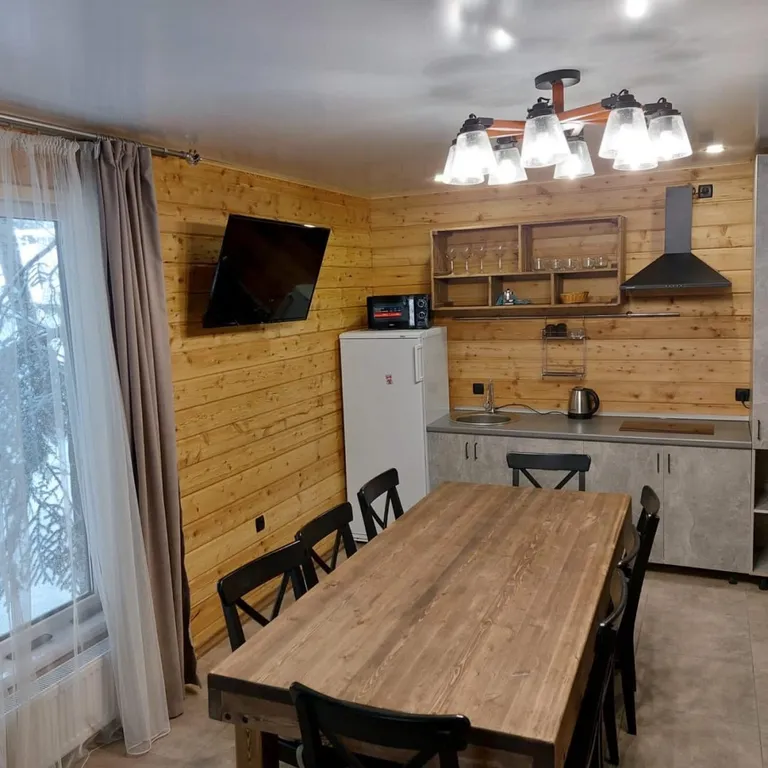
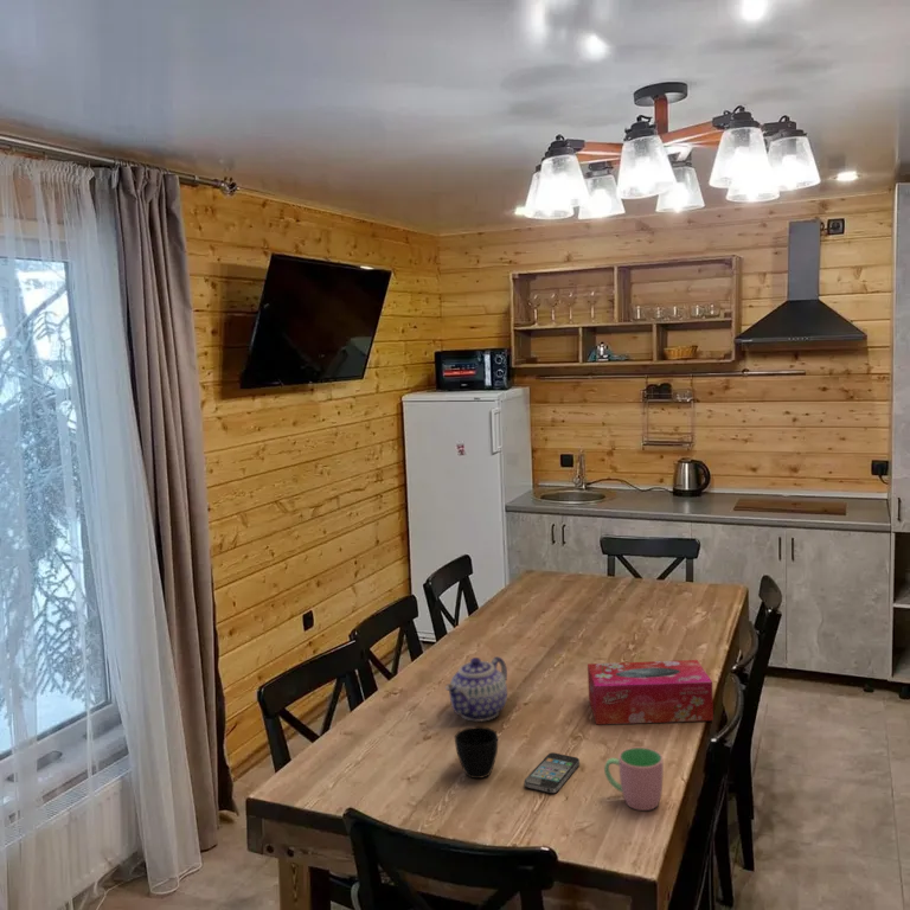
+ smartphone [524,751,581,794]
+ tissue box [587,659,714,725]
+ cup [454,725,499,780]
+ teapot [444,655,508,723]
+ cup [603,746,665,812]
